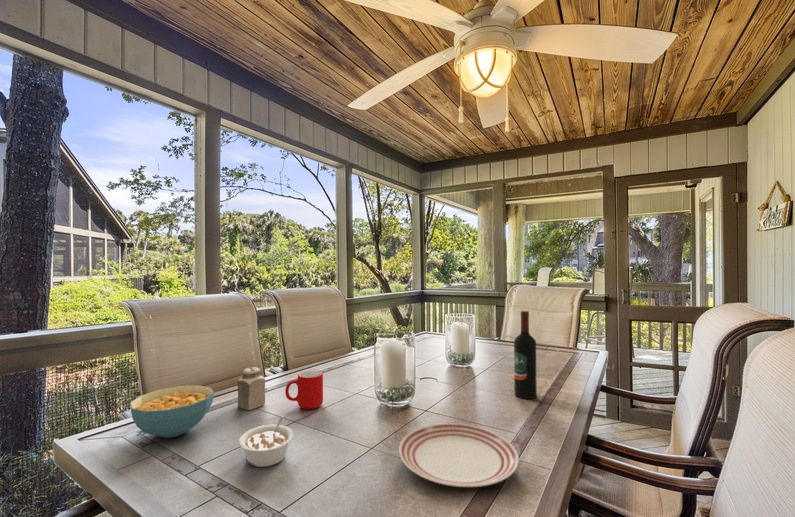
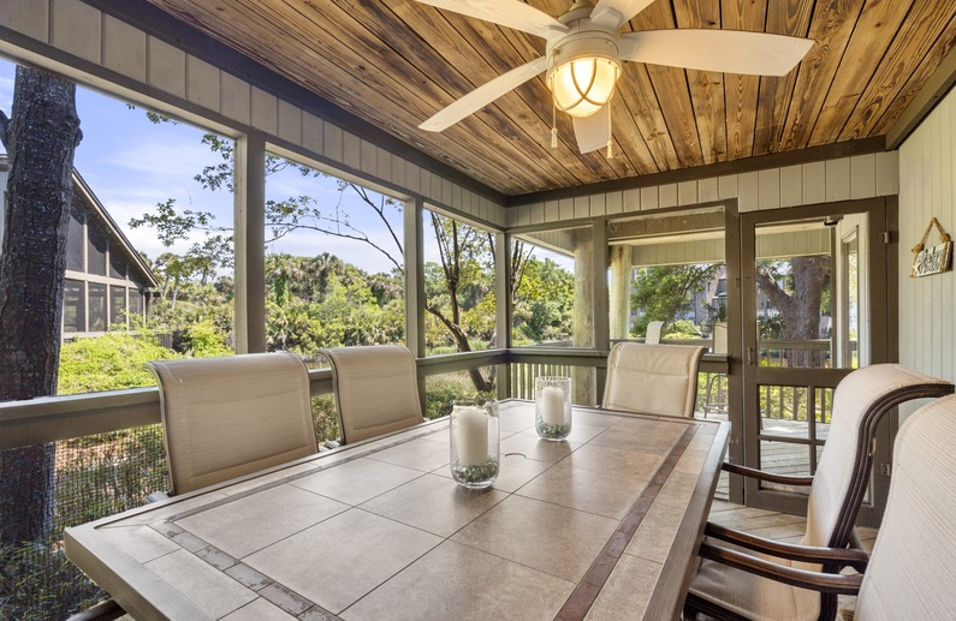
- legume [238,415,294,468]
- cereal bowl [129,384,215,439]
- wine bottle [513,310,538,400]
- cup [284,370,324,410]
- dinner plate [398,422,520,488]
- salt shaker [237,366,266,411]
